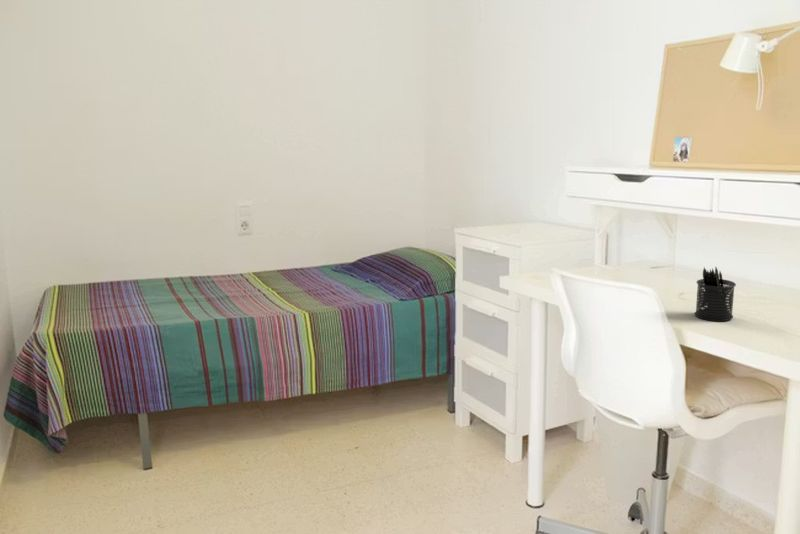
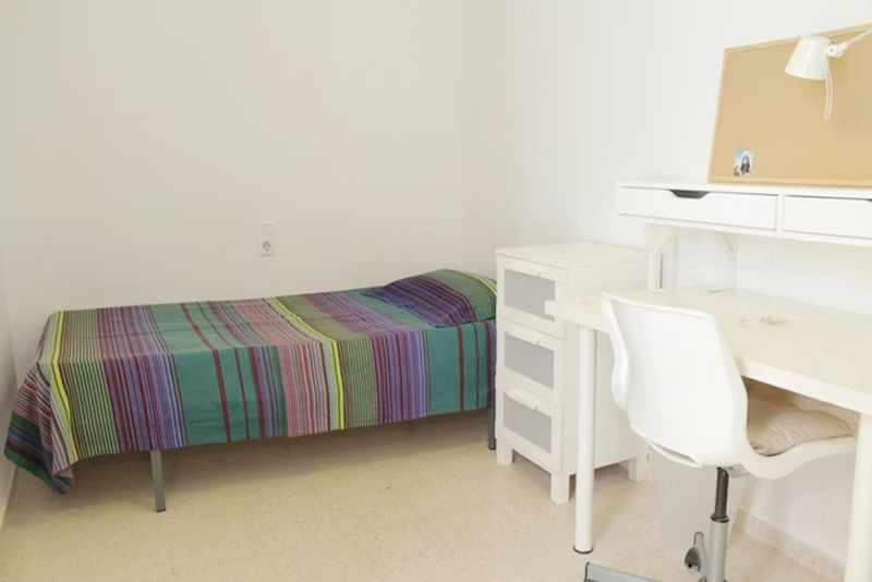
- pen holder [693,266,737,322]
